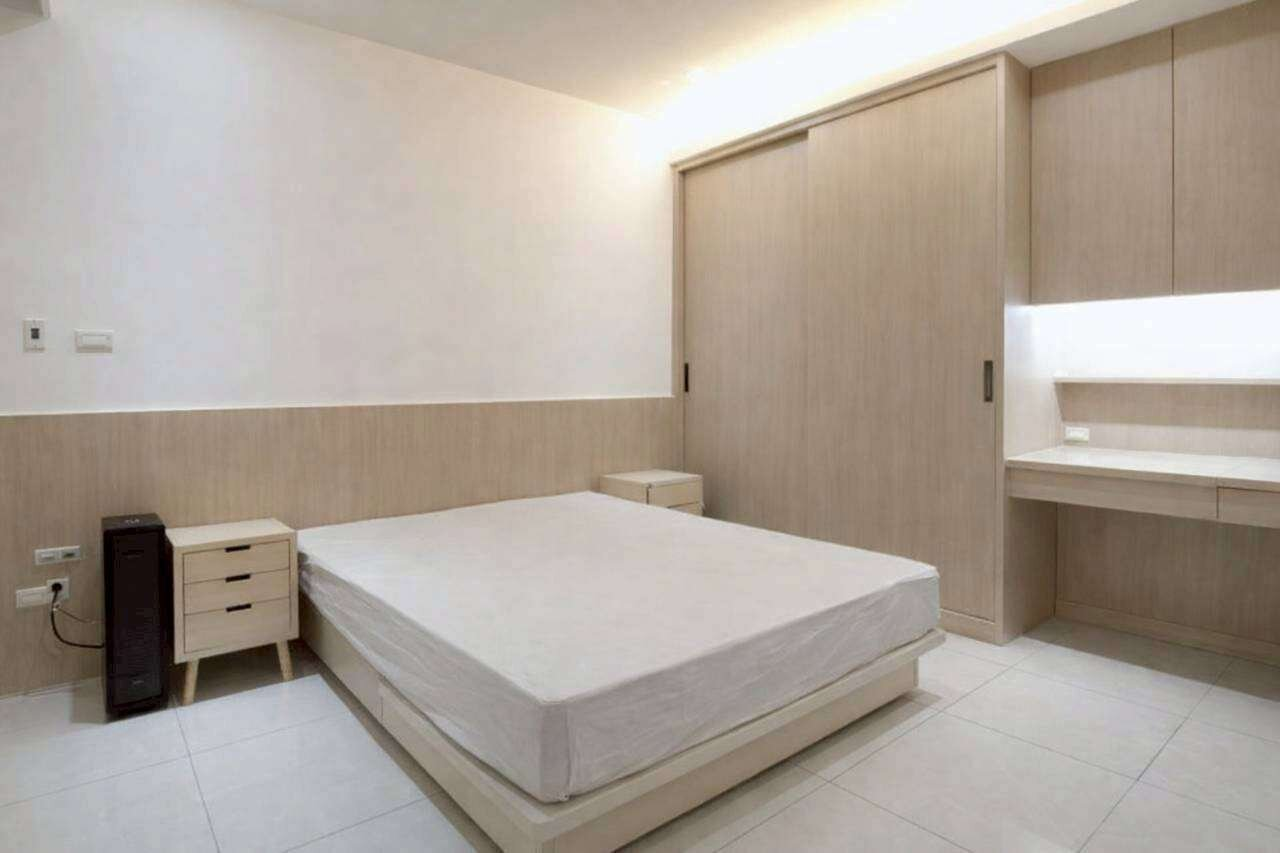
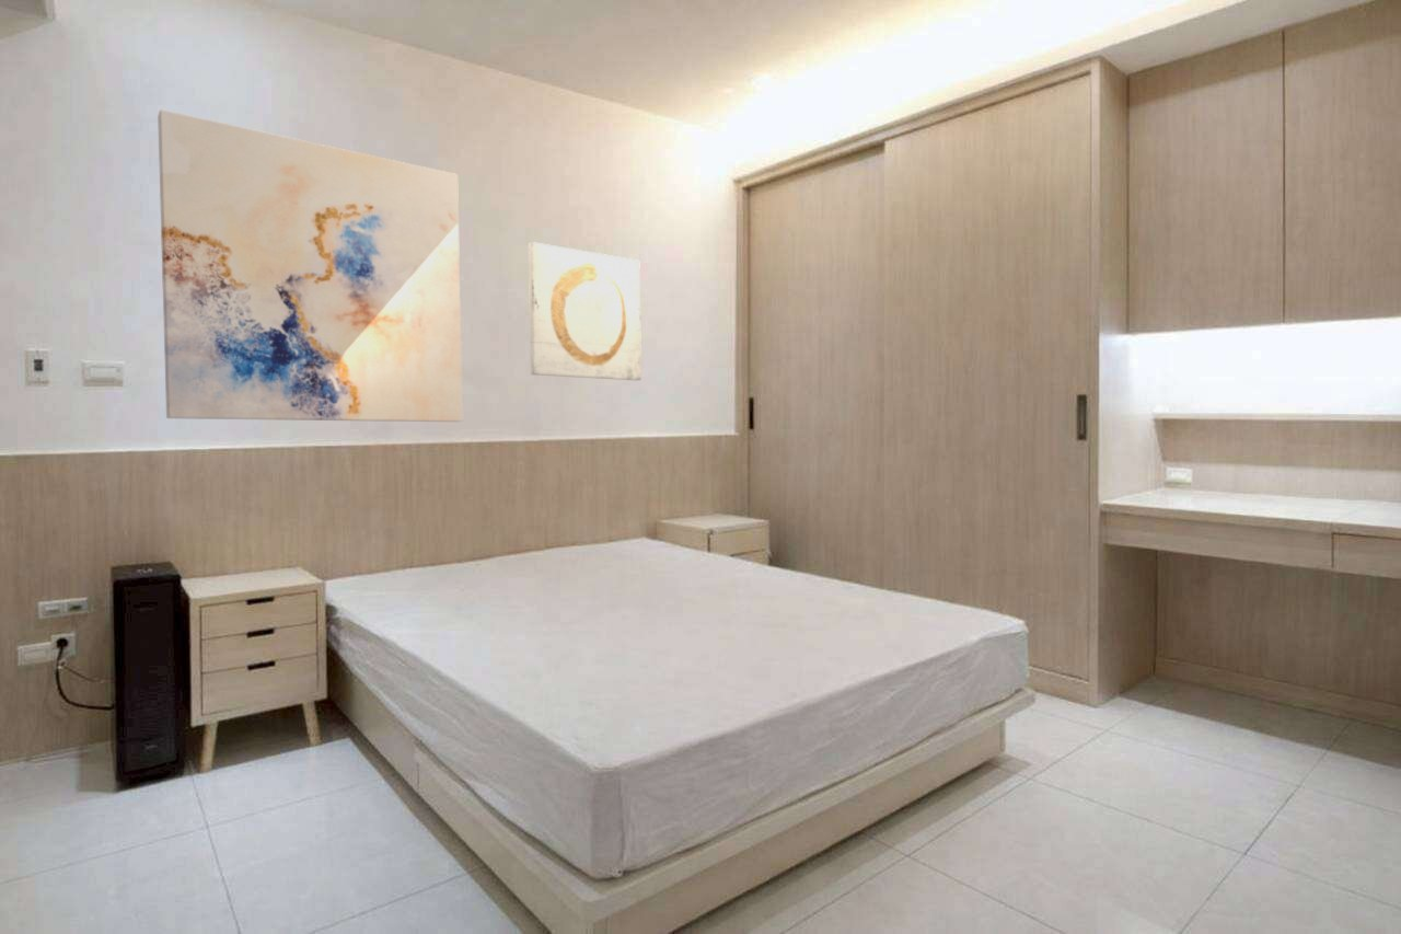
+ wall art [157,108,463,423]
+ wall art [528,241,642,381]
